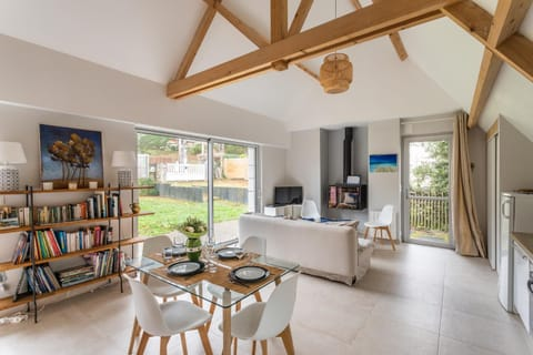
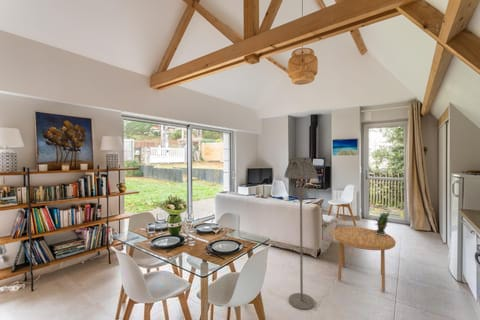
+ floor lamp [283,156,319,311]
+ side table [332,226,397,293]
+ potted plant [371,211,391,235]
